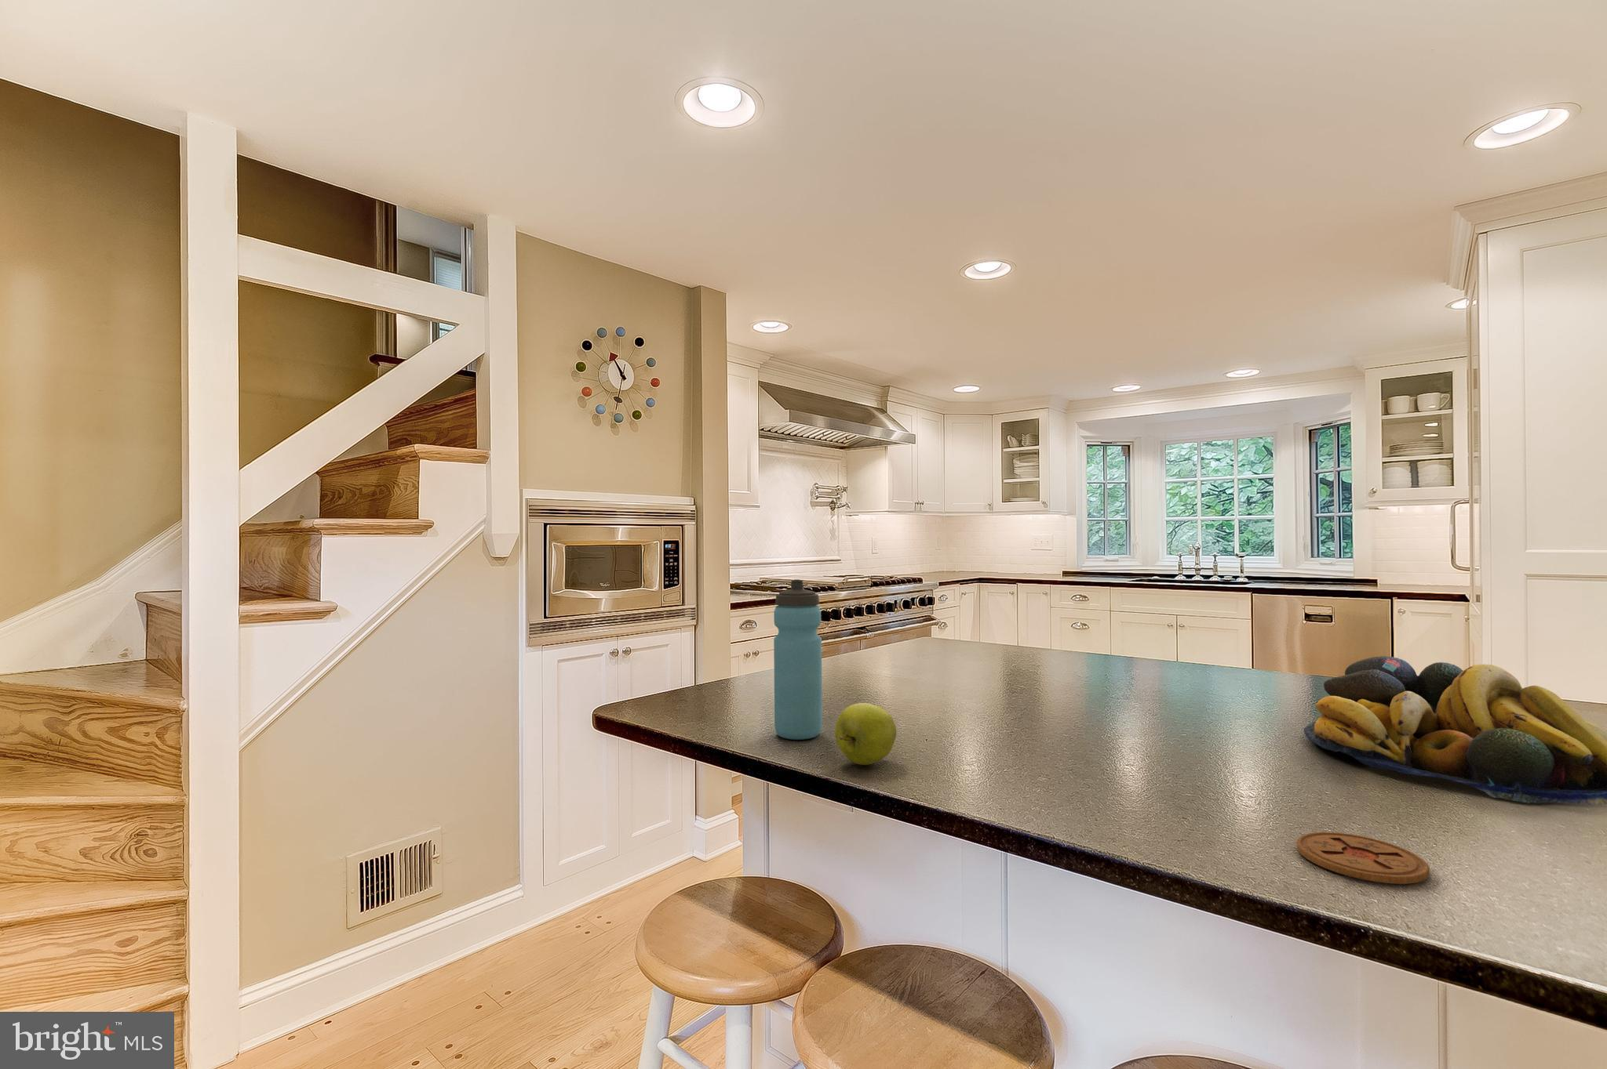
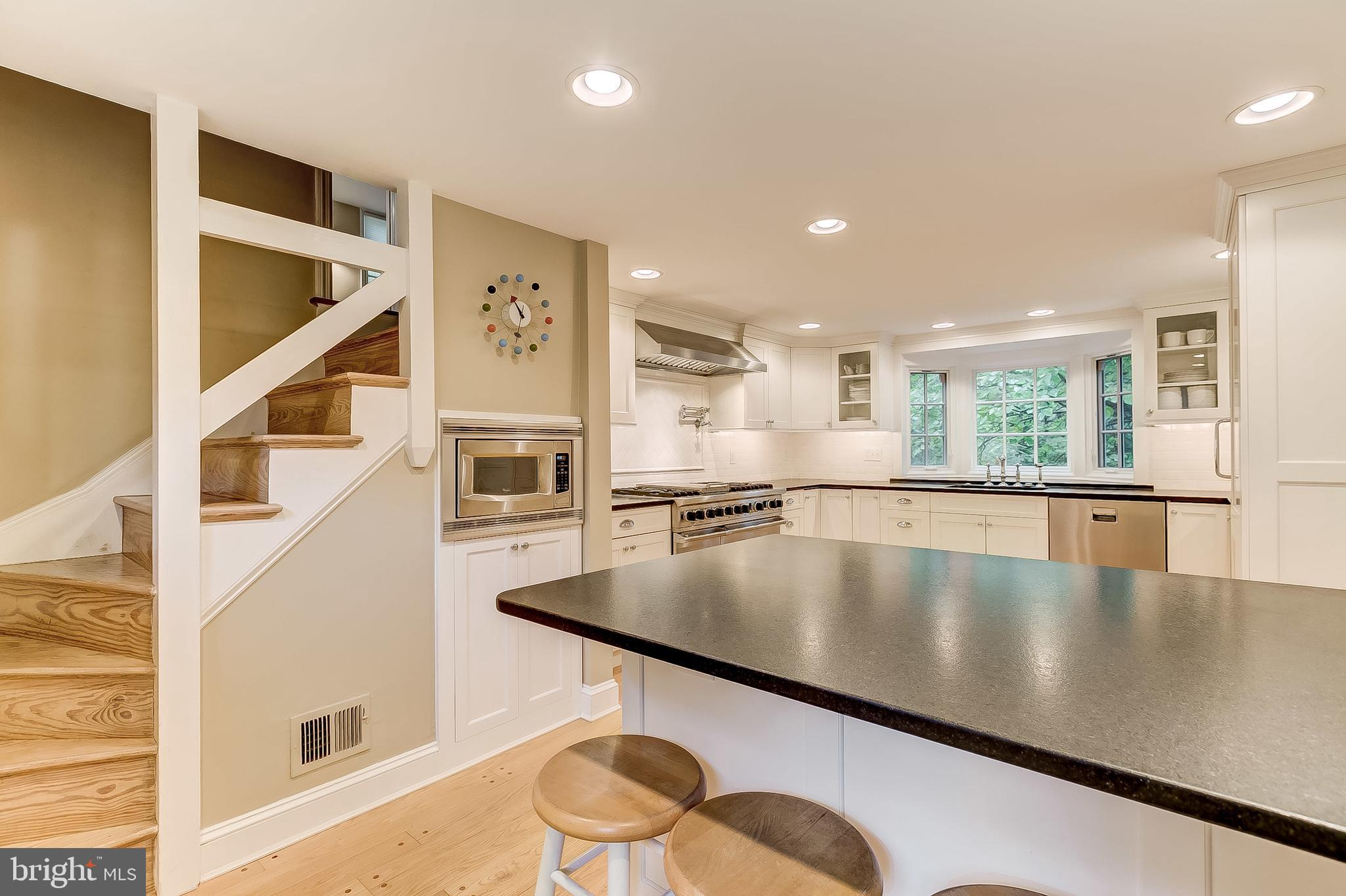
- fruit bowl [1304,655,1607,805]
- apple [835,703,897,766]
- water bottle [772,579,823,741]
- coaster [1295,832,1430,885]
